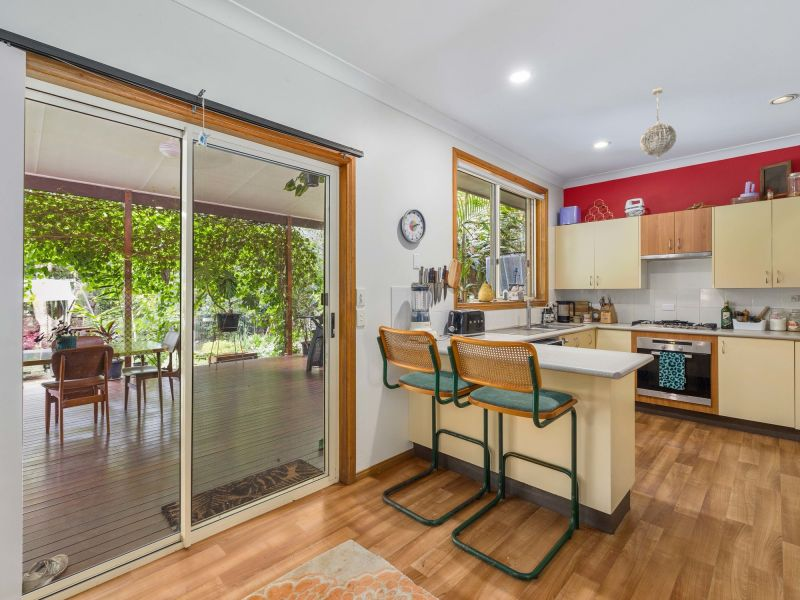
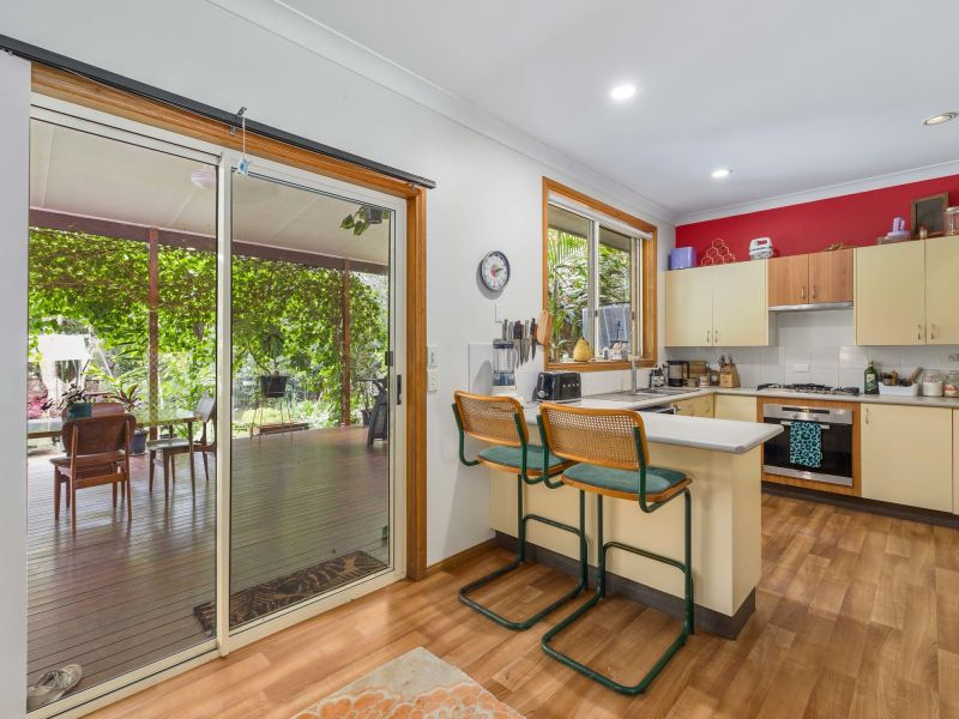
- pendant light [639,86,677,160]
